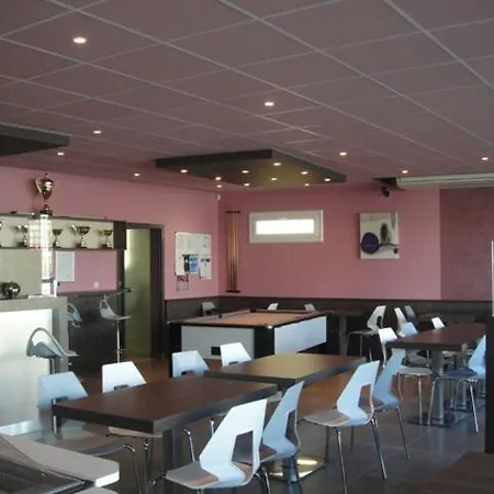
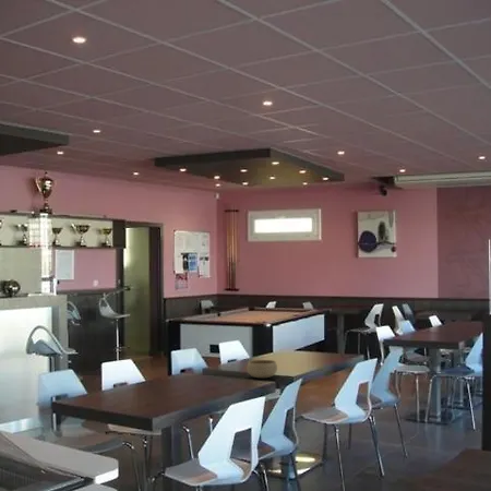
+ bowl [247,359,278,379]
